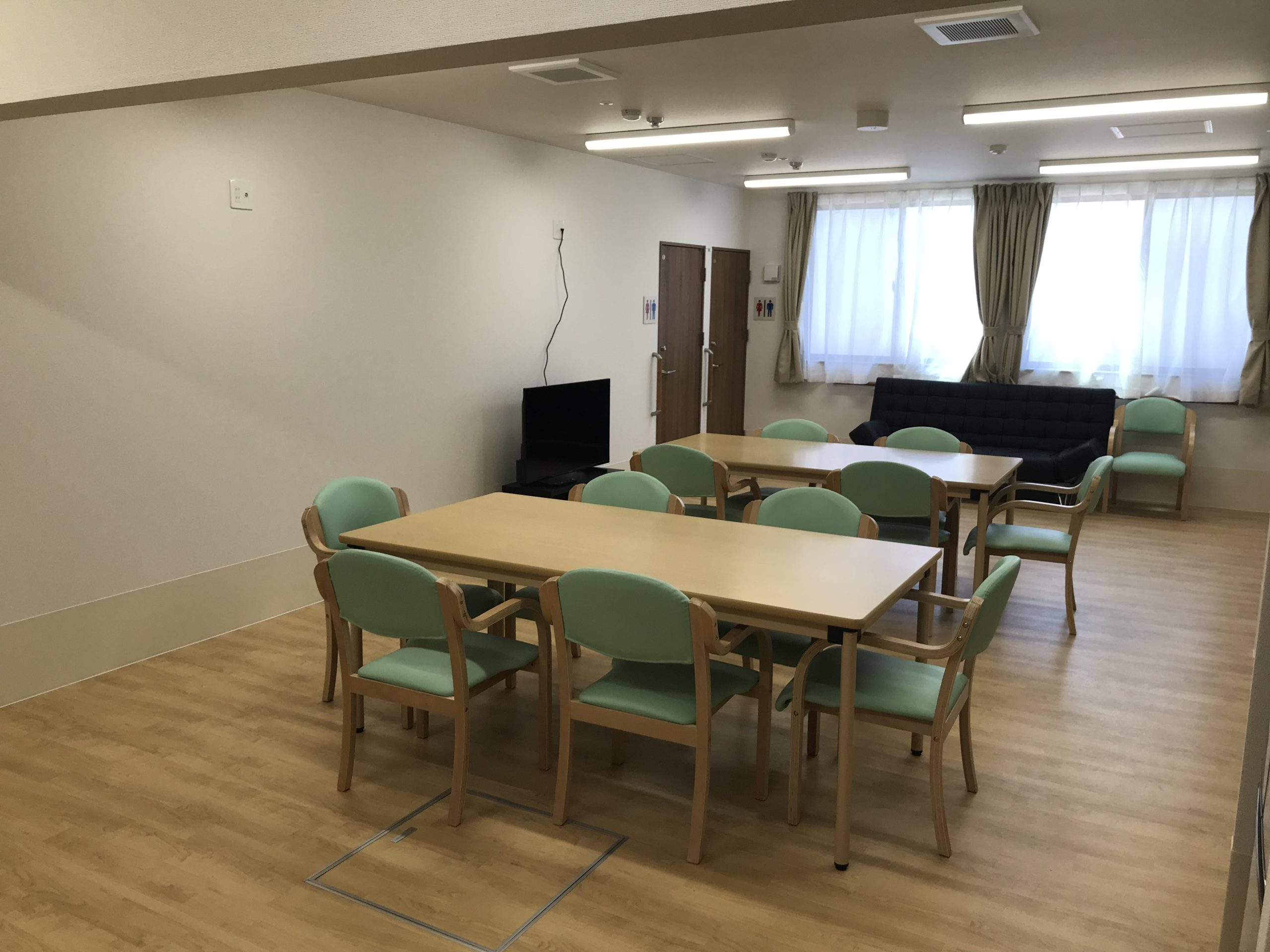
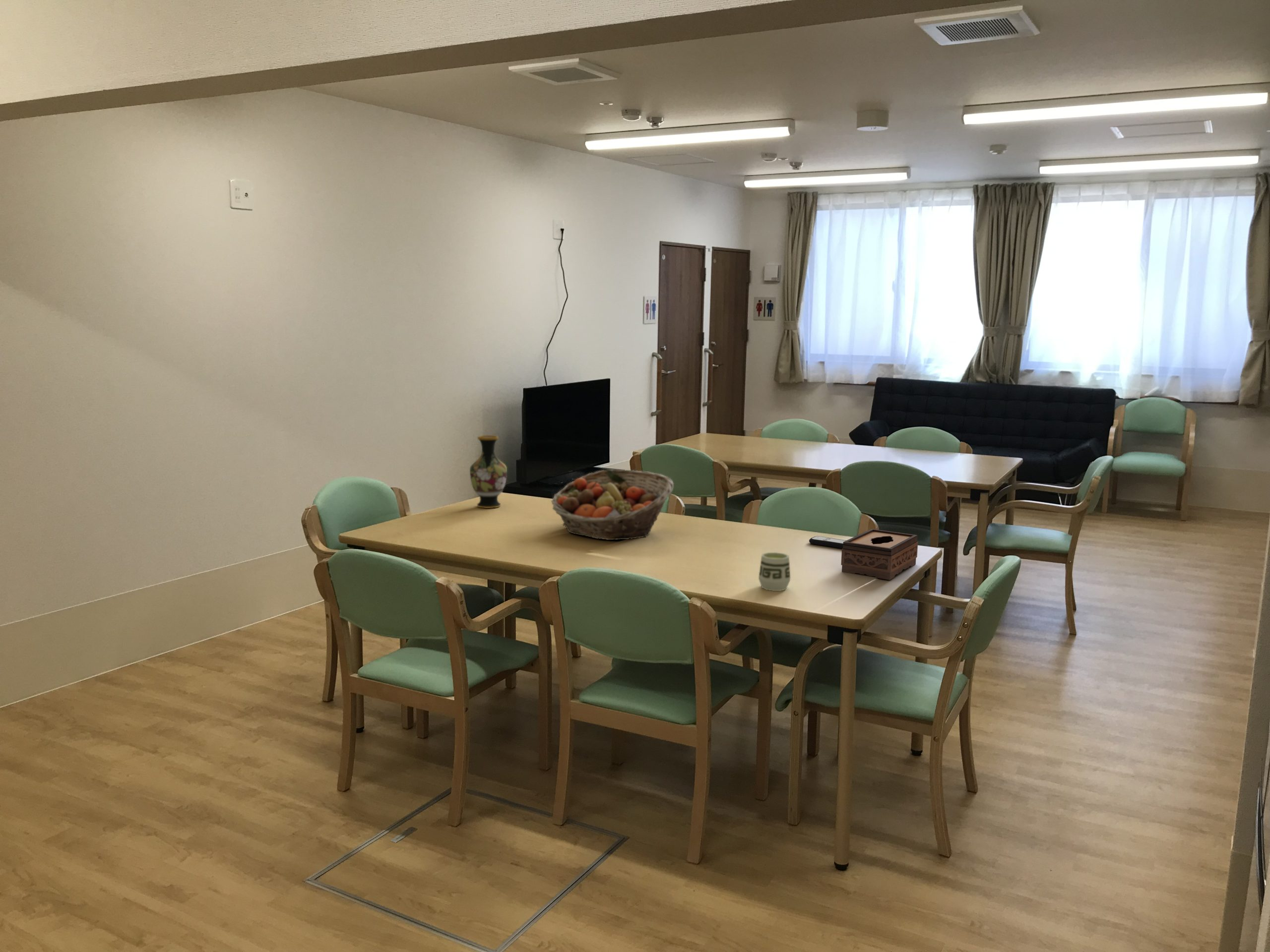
+ fruit basket [551,469,674,540]
+ cup [758,552,791,592]
+ tissue box [840,529,918,581]
+ remote control [809,535,846,549]
+ vase [469,435,508,509]
